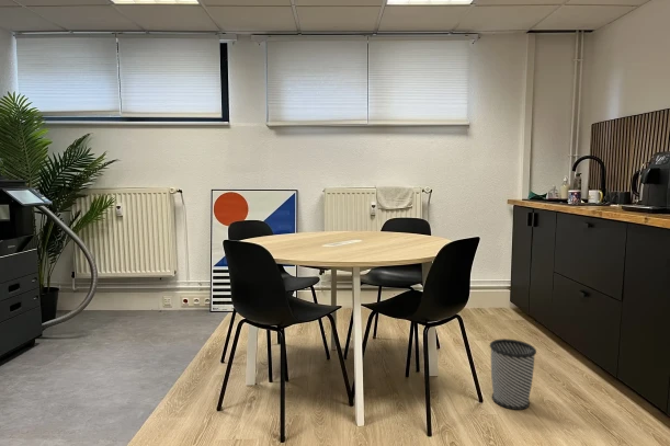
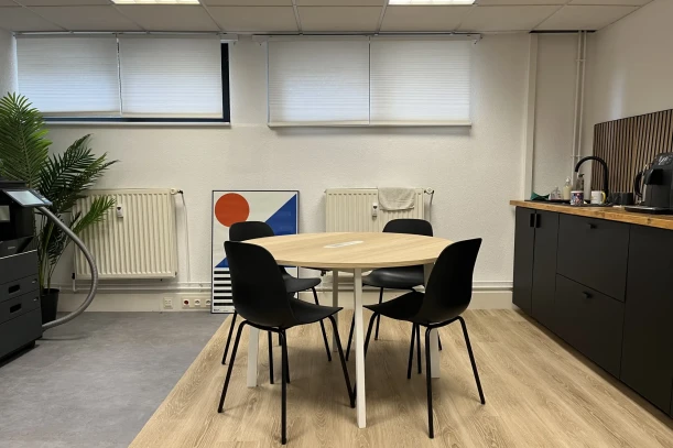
- wastebasket [489,338,537,411]
